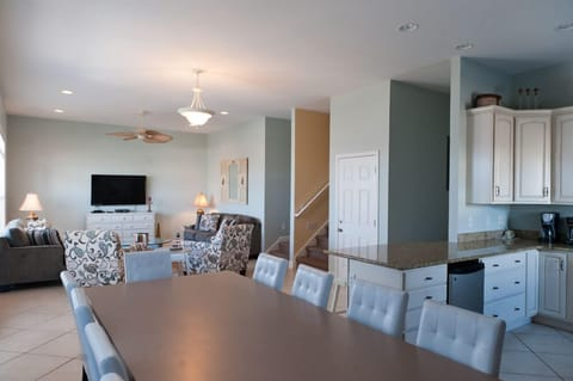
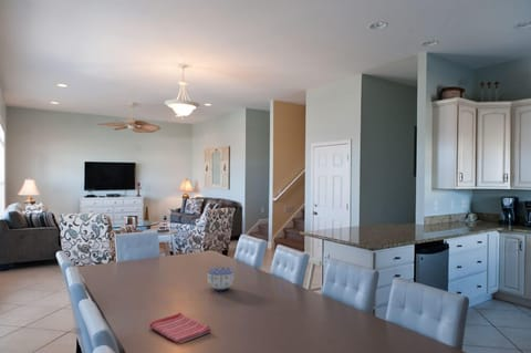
+ dish towel [148,312,212,344]
+ bowl [207,267,236,292]
